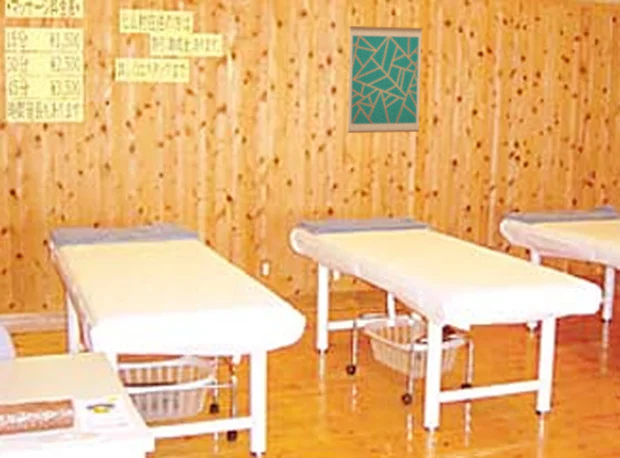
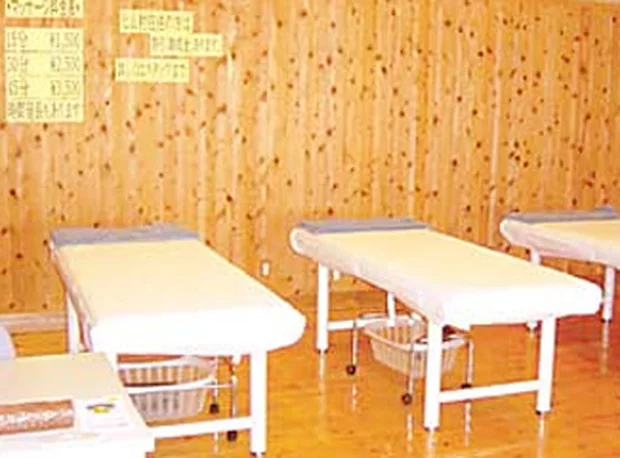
- wall art [347,25,423,134]
